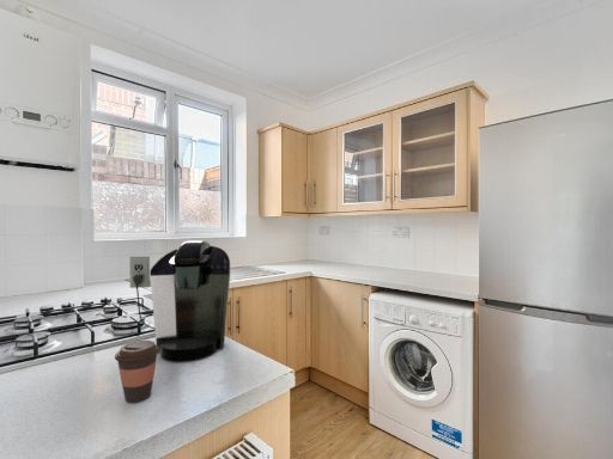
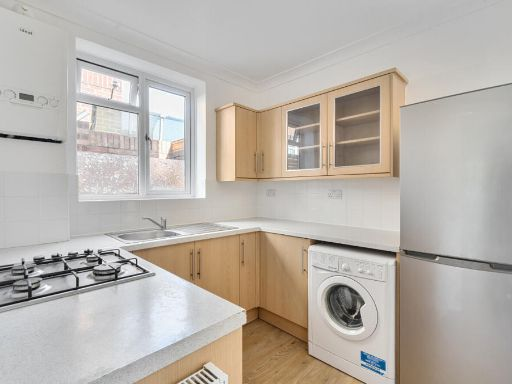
- coffee cup [114,339,160,404]
- coffee maker [128,239,231,363]
